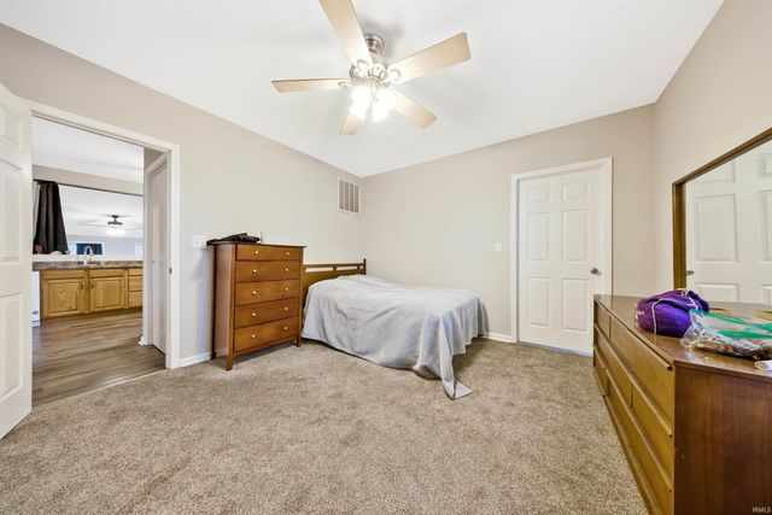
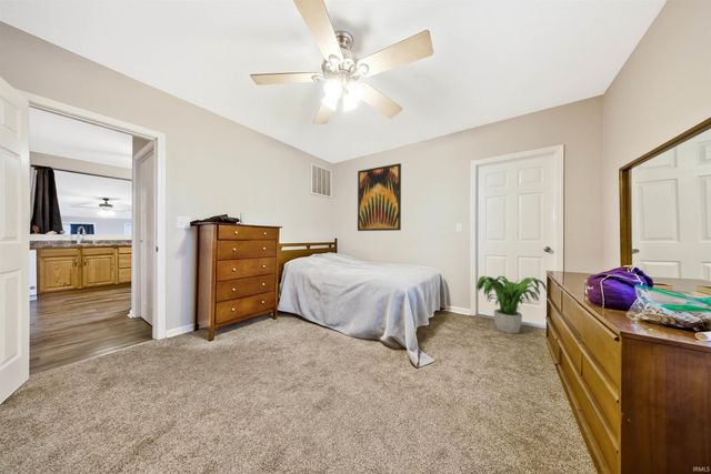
+ potted plant [475,275,548,334]
+ wall art [357,162,402,232]
